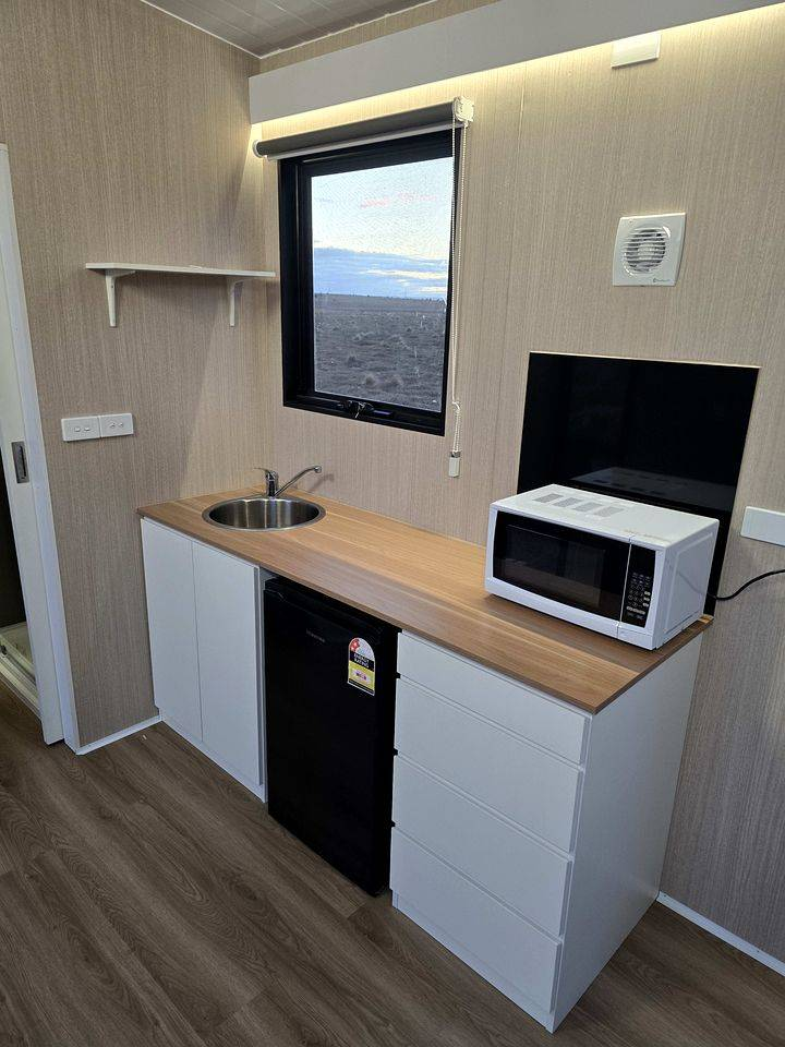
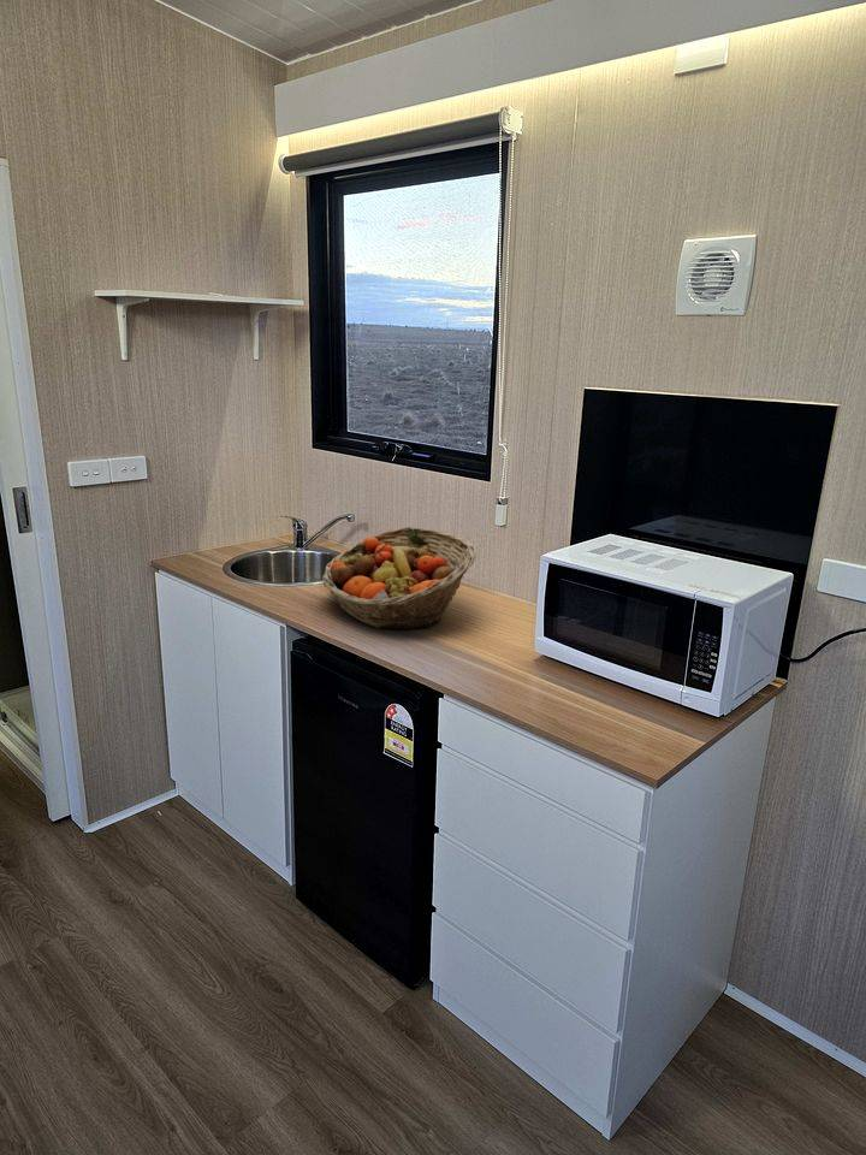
+ fruit basket [321,526,478,630]
